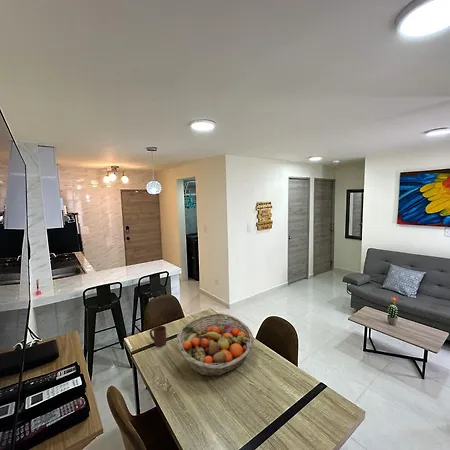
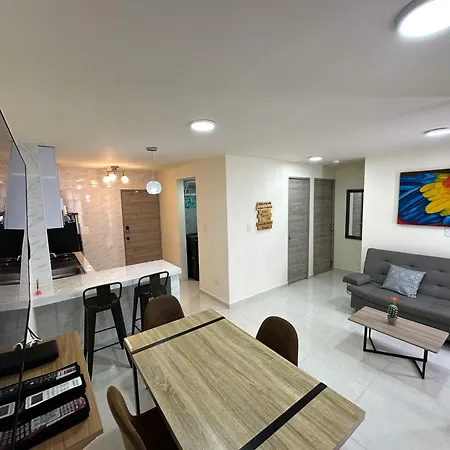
- cup [149,325,167,347]
- fruit basket [176,312,255,377]
